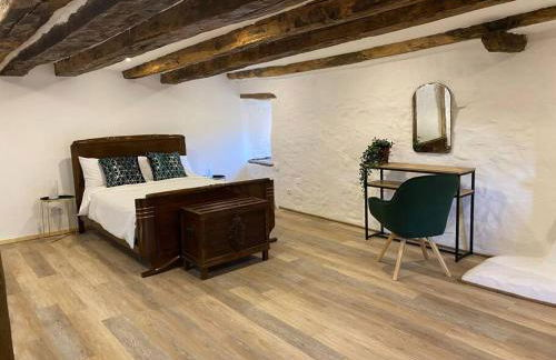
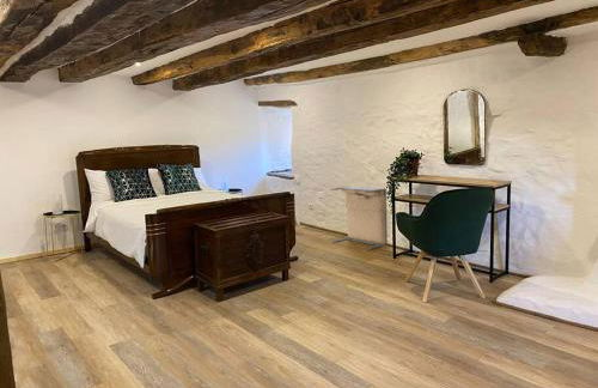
+ laundry hamper [329,184,389,250]
